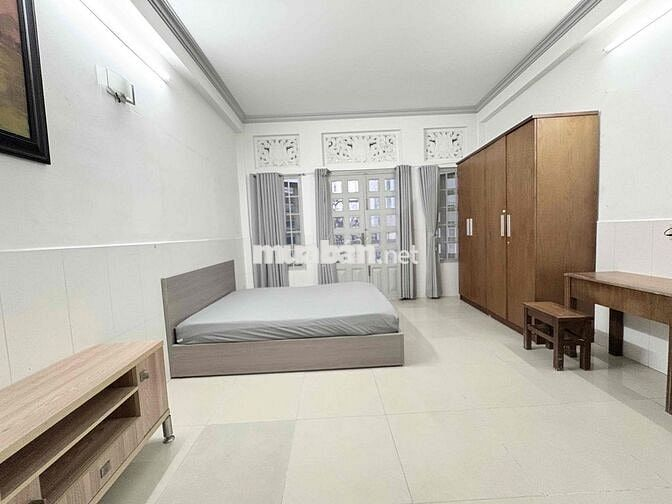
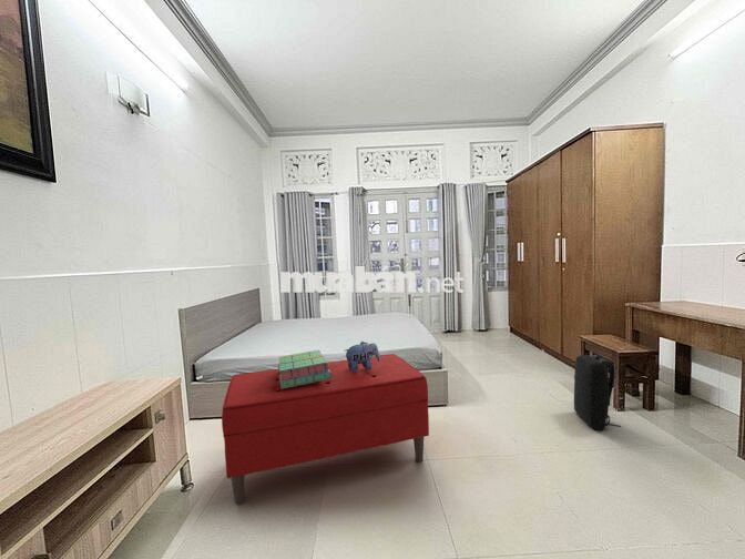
+ backpack [573,350,622,431]
+ bench [221,353,430,506]
+ stack of books [277,349,331,389]
+ plush toy [344,341,380,373]
